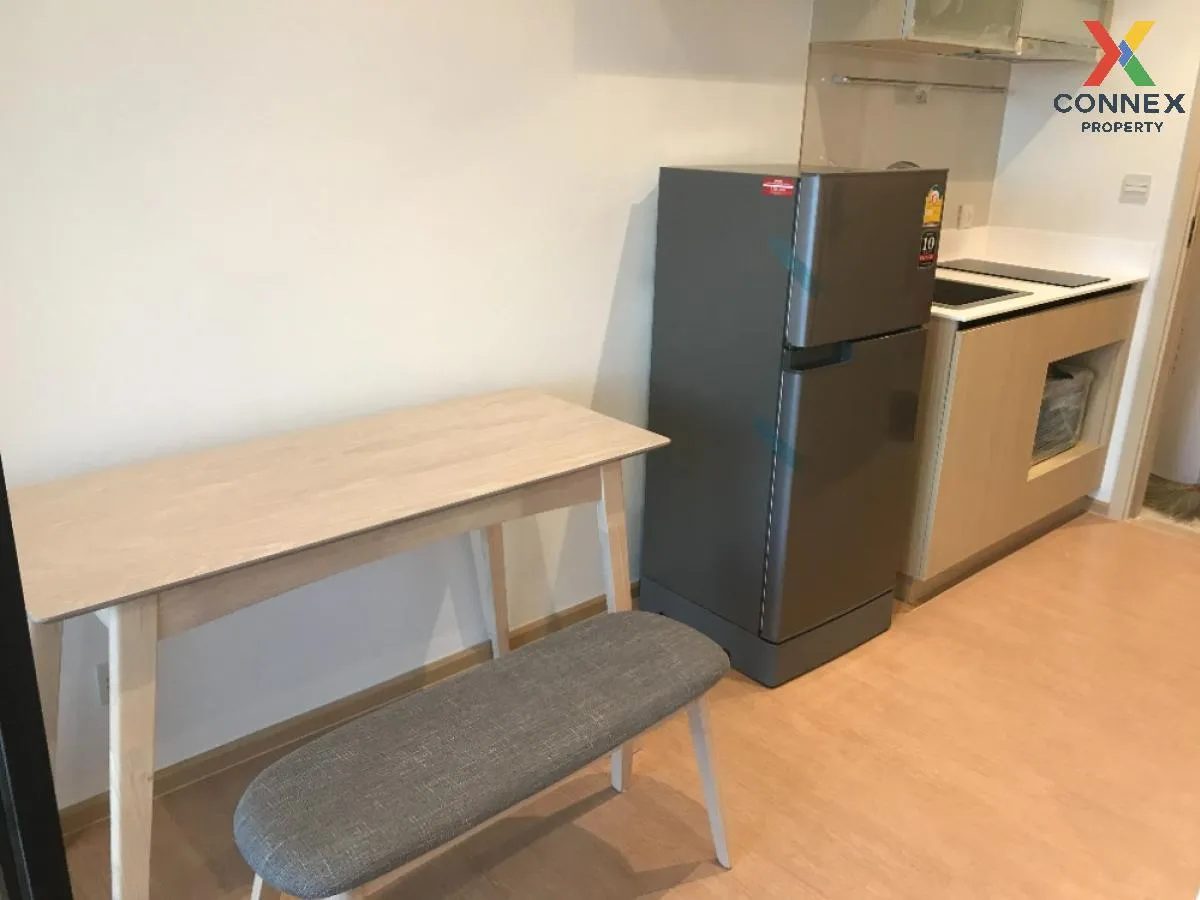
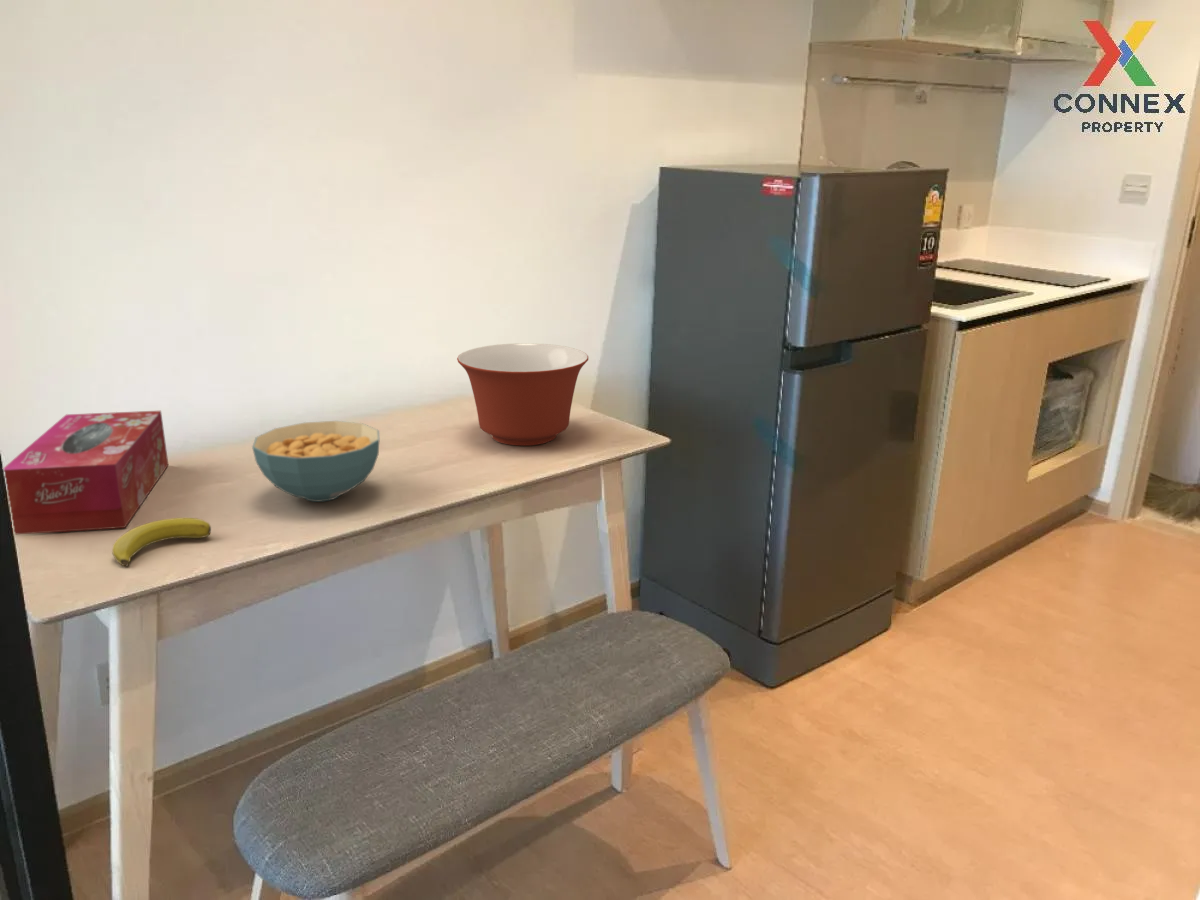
+ cereal bowl [251,420,380,503]
+ banana [111,517,212,567]
+ mixing bowl [456,342,589,447]
+ tissue box [3,410,169,536]
